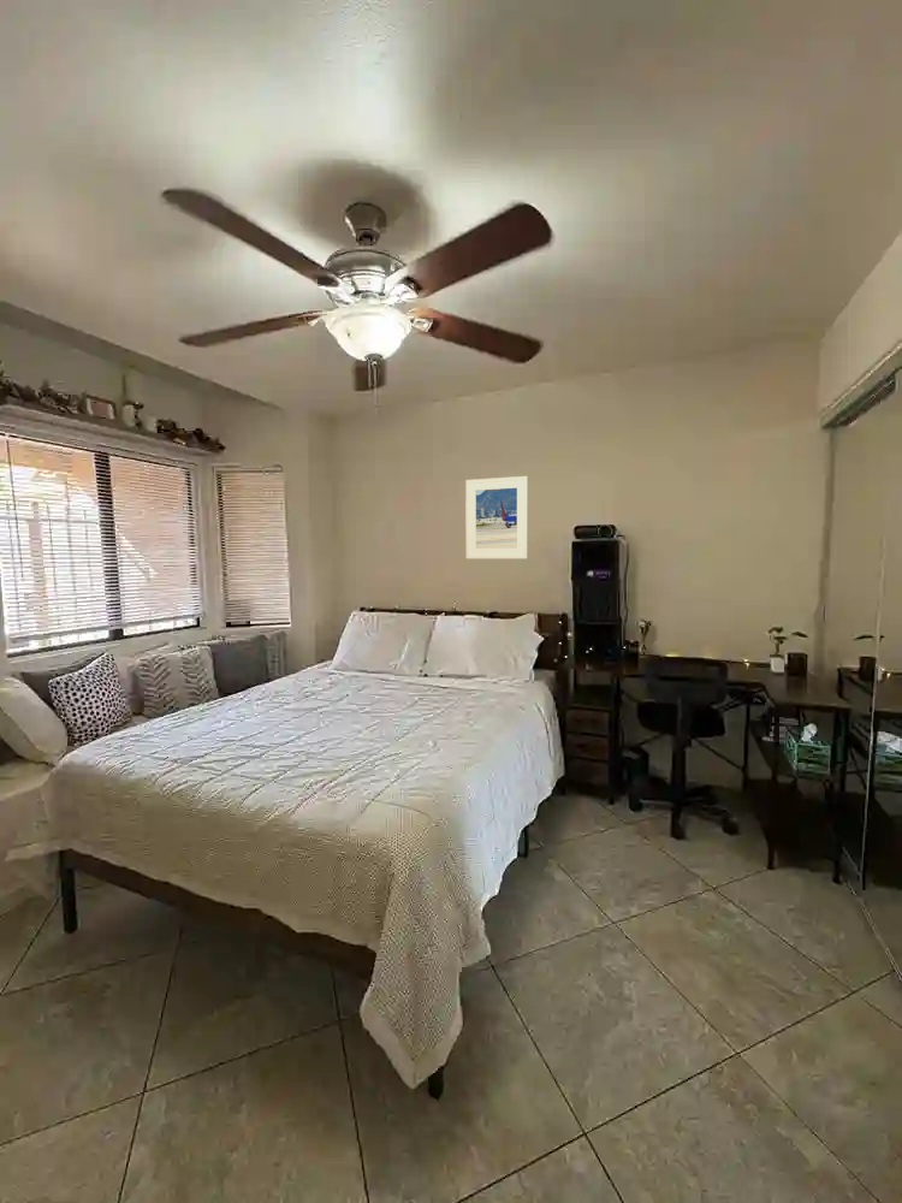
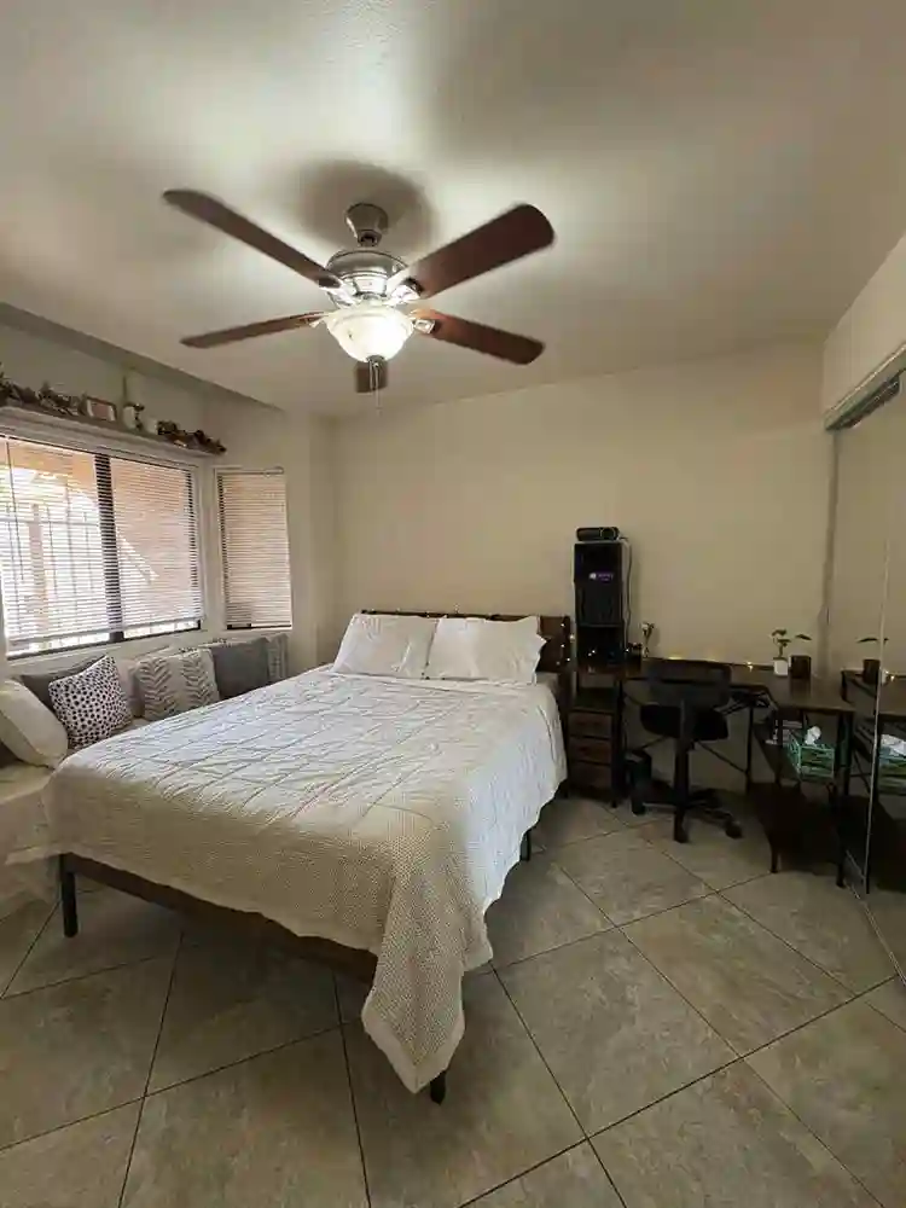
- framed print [464,475,529,559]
